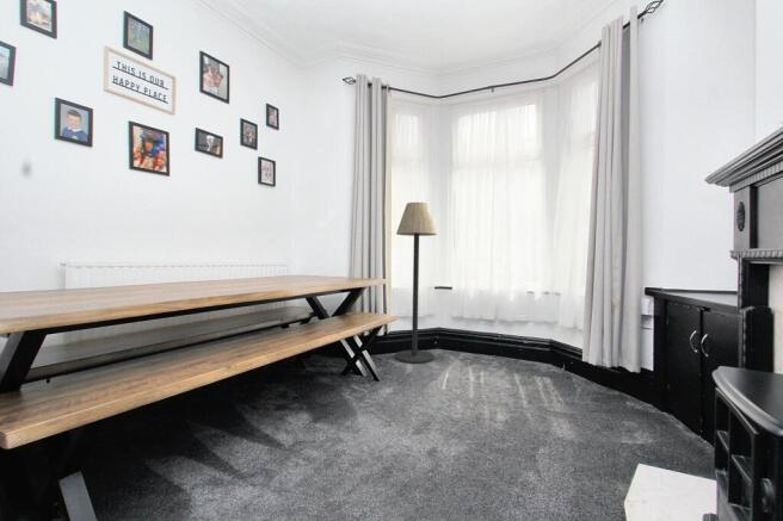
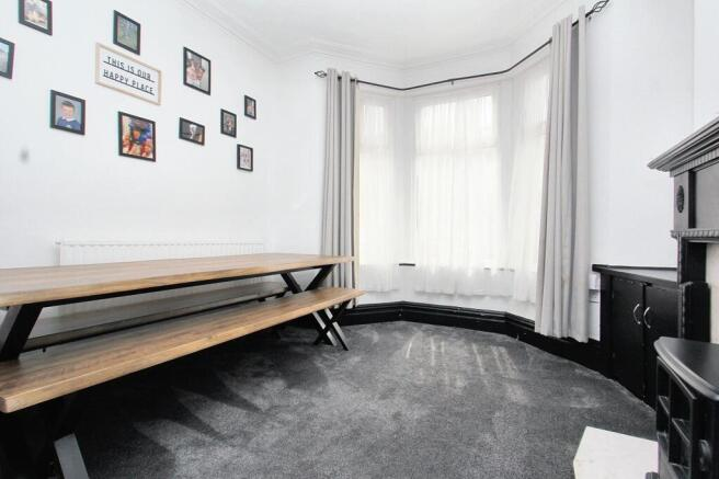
- floor lamp [394,201,438,365]
